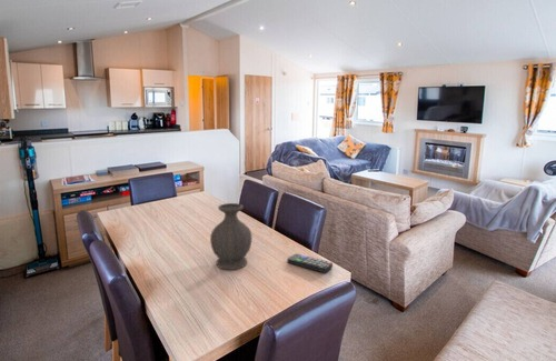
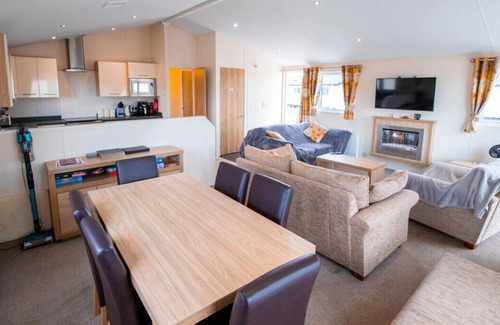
- remote control [287,252,334,273]
- vase [209,202,254,271]
